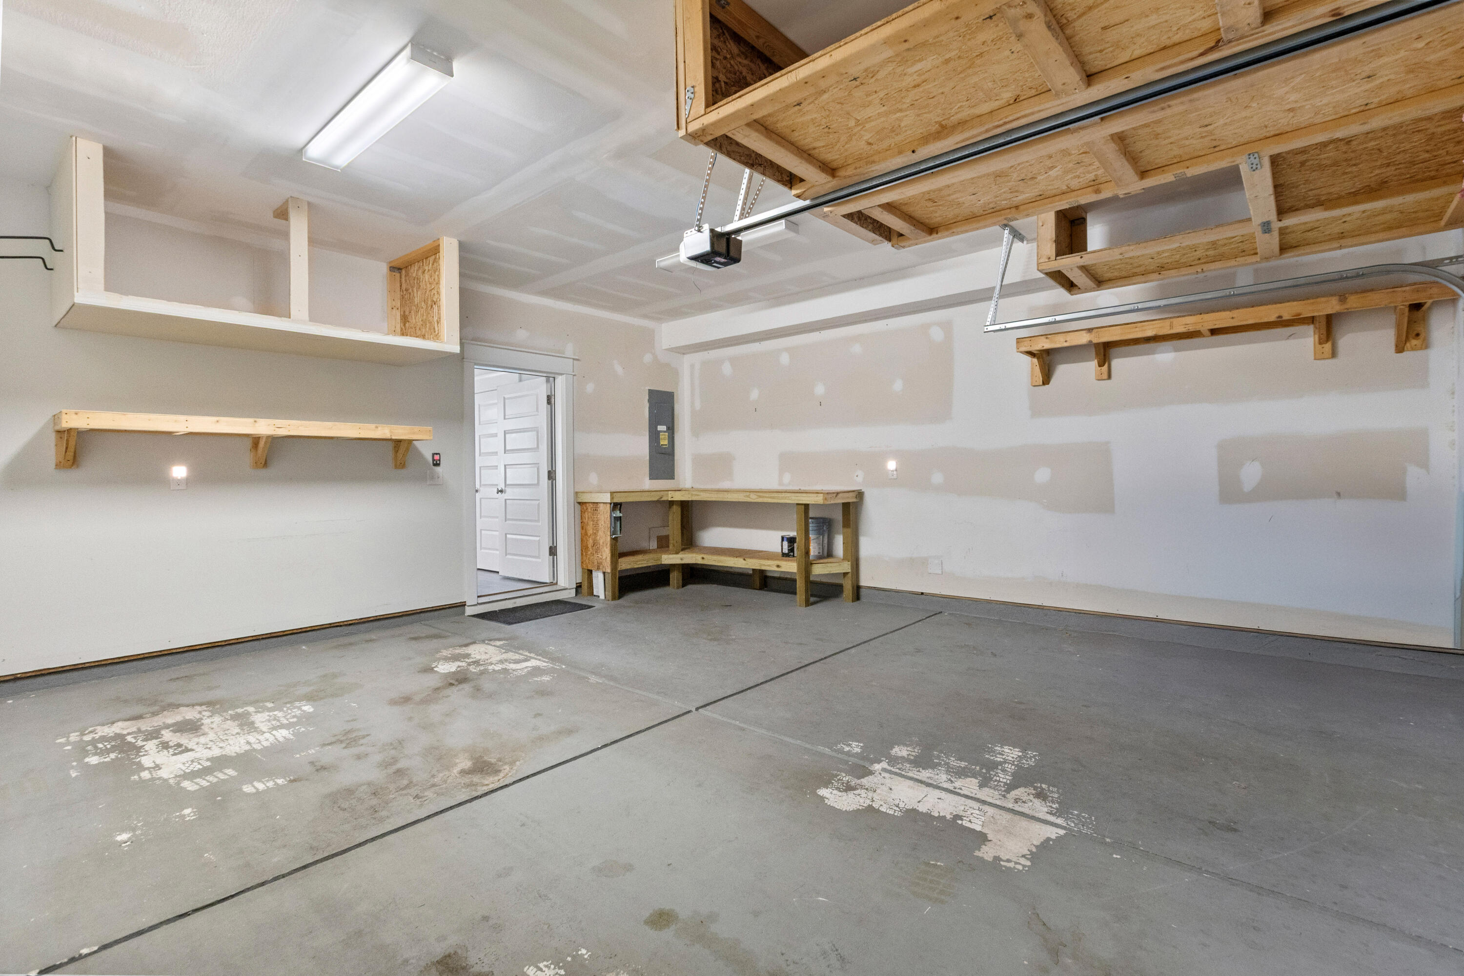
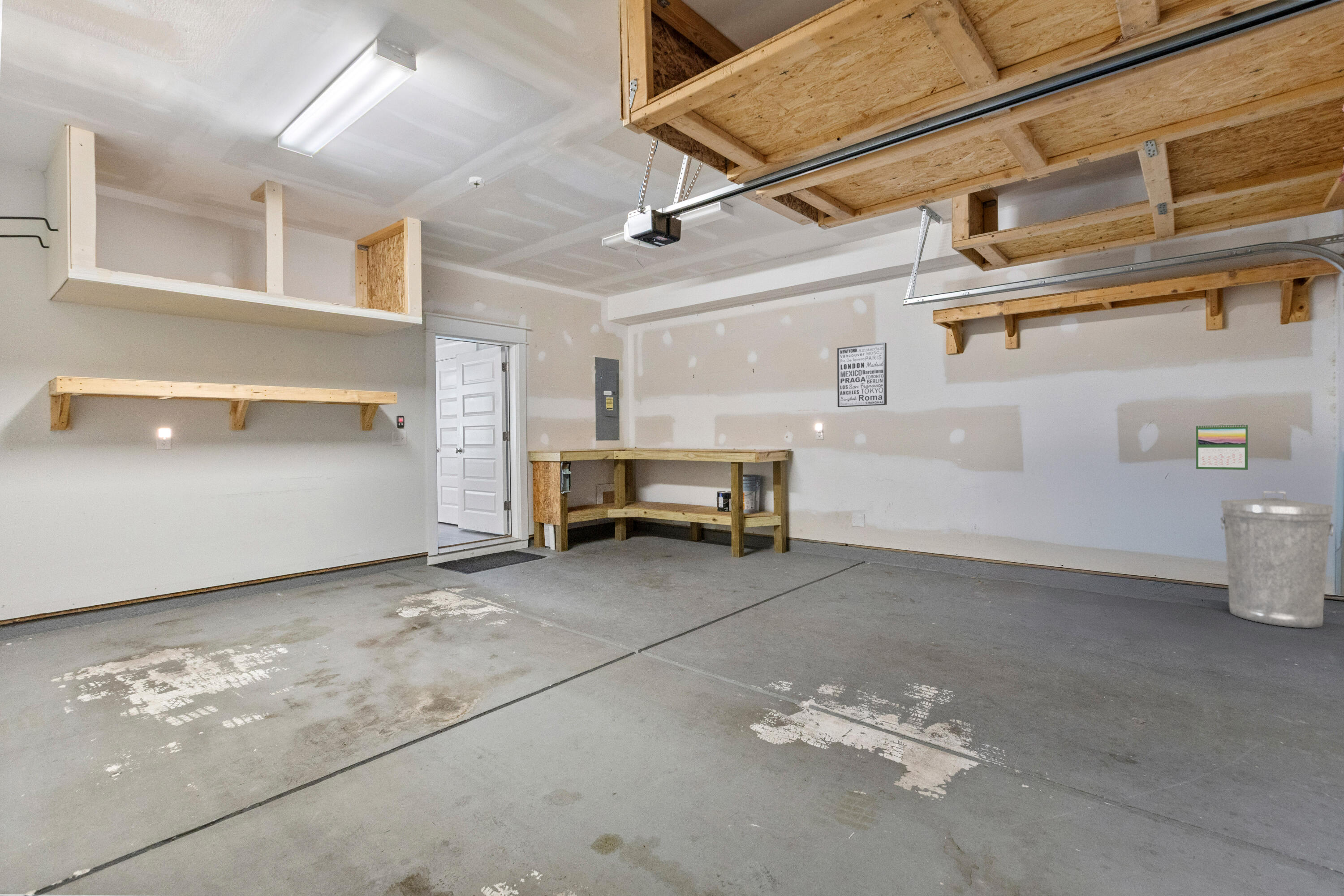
+ trash can [1220,491,1334,629]
+ wall art [837,342,887,408]
+ calendar [1196,423,1249,470]
+ smoke detector [466,176,487,188]
